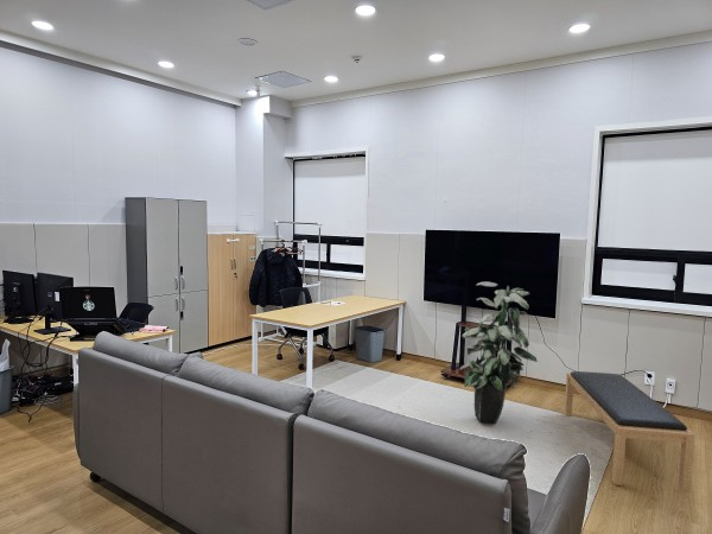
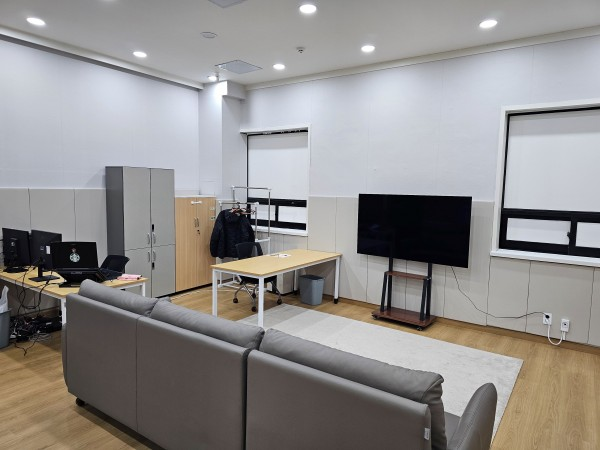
- bench [564,370,697,494]
- indoor plant [459,281,539,425]
